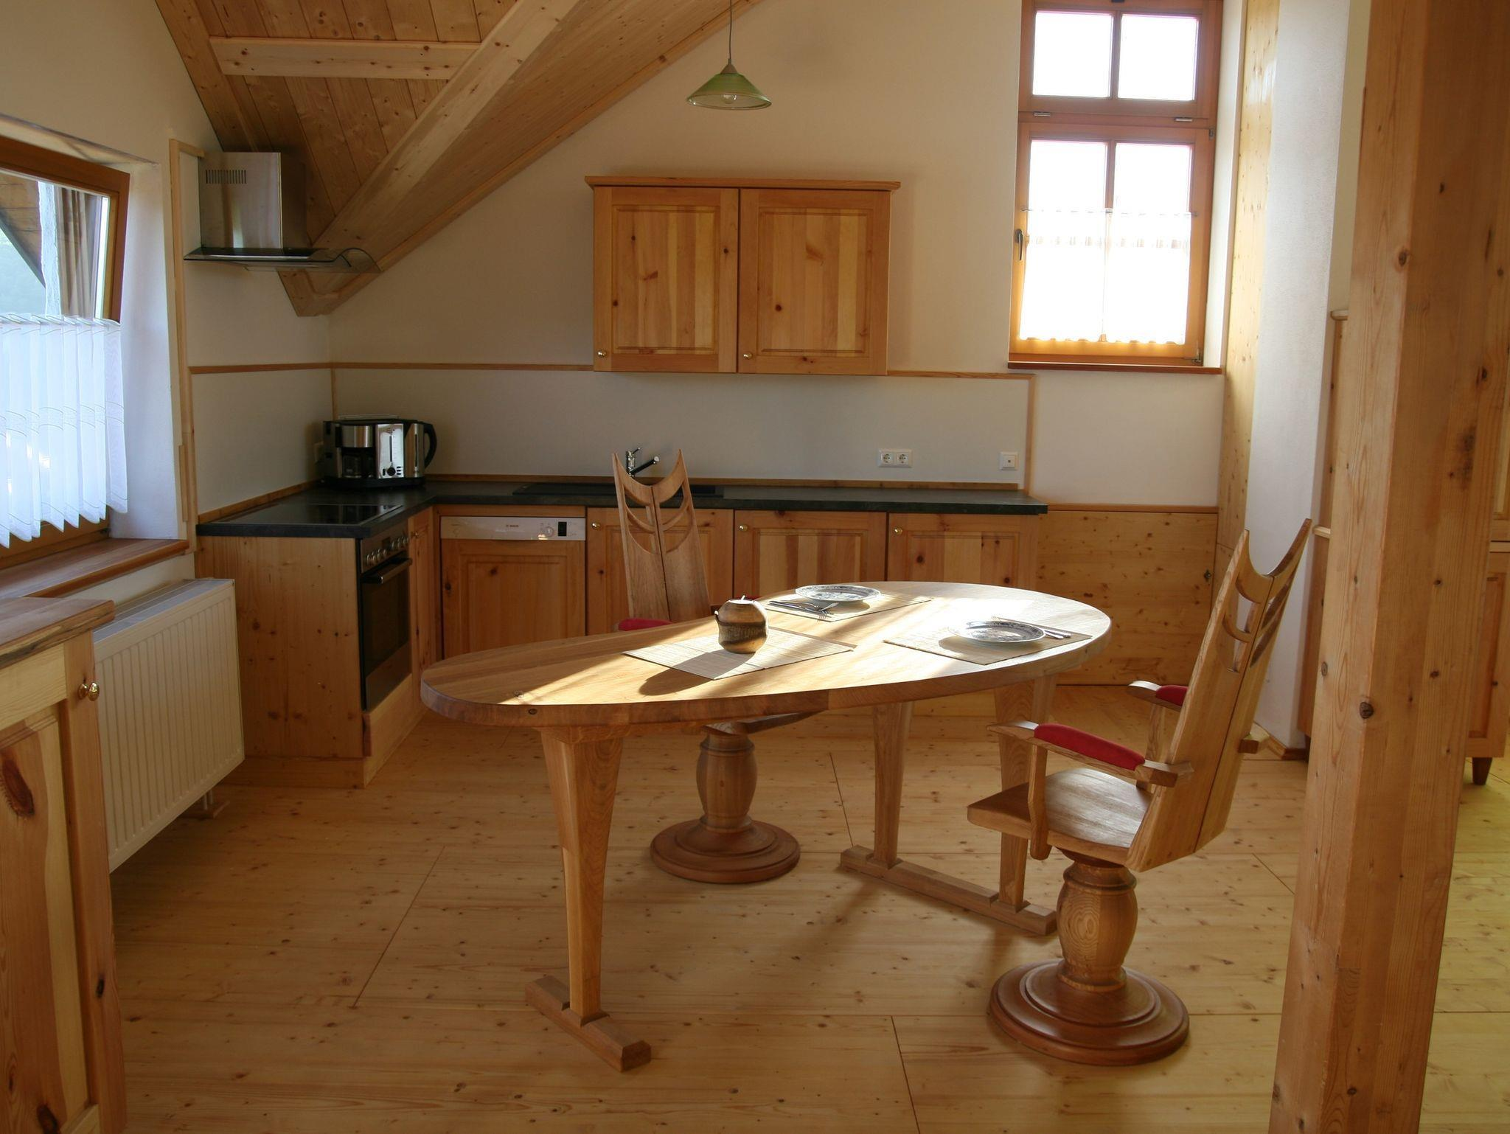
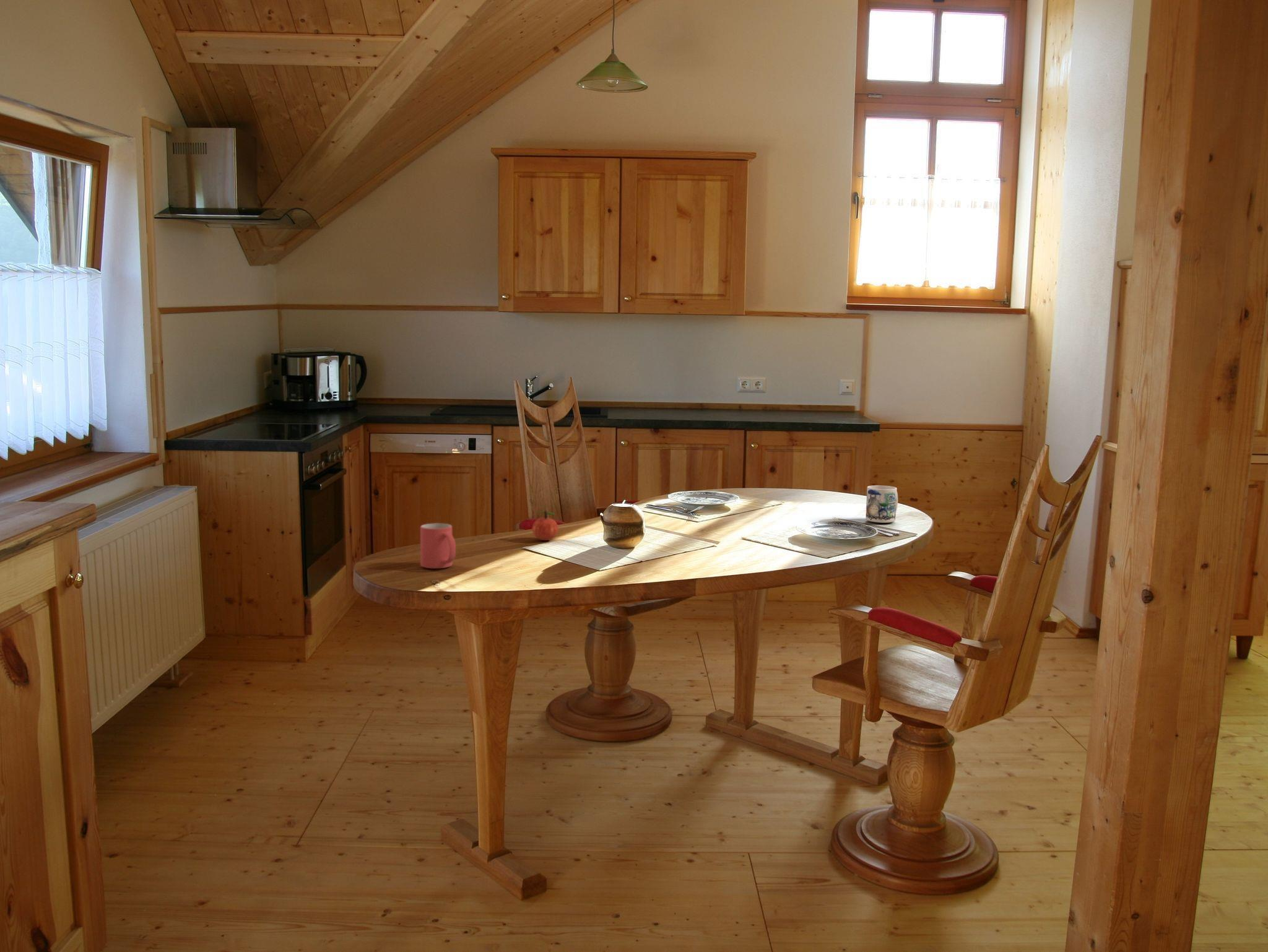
+ mug [865,485,898,523]
+ mug [420,522,456,569]
+ apple [532,511,559,541]
